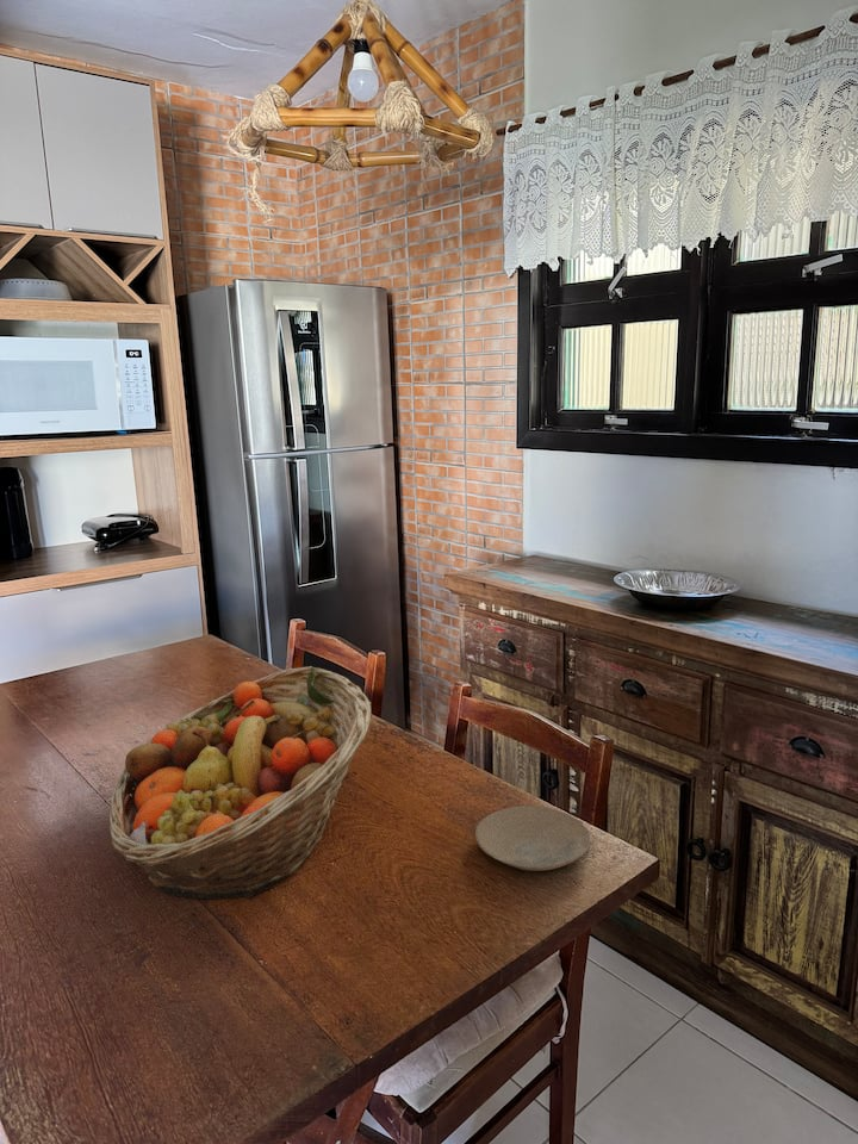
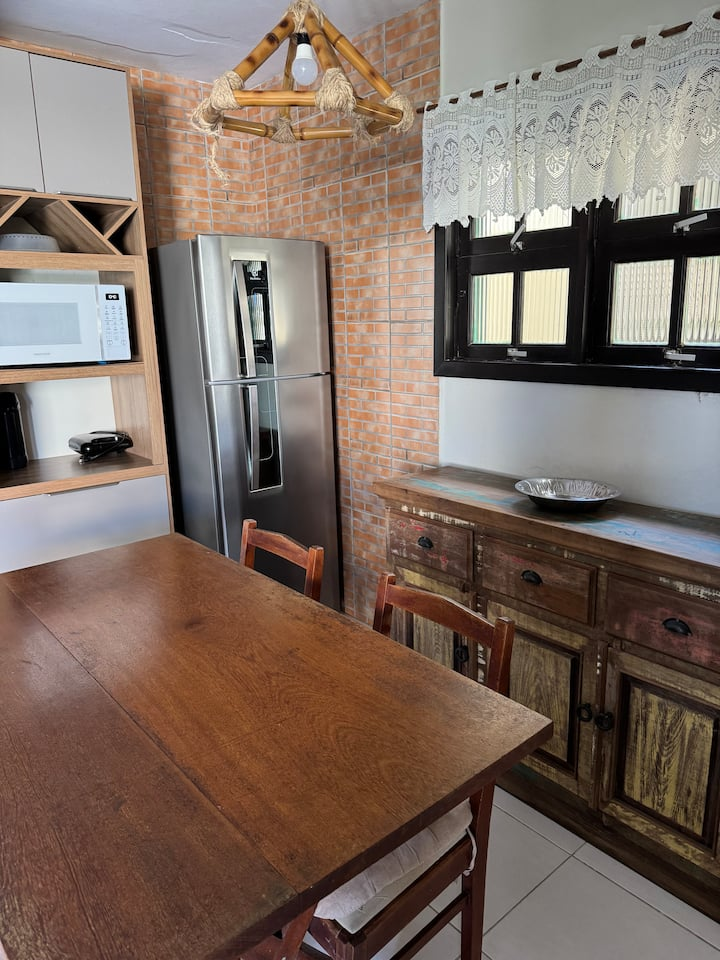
- plate [474,804,592,872]
- fruit basket [108,665,372,900]
